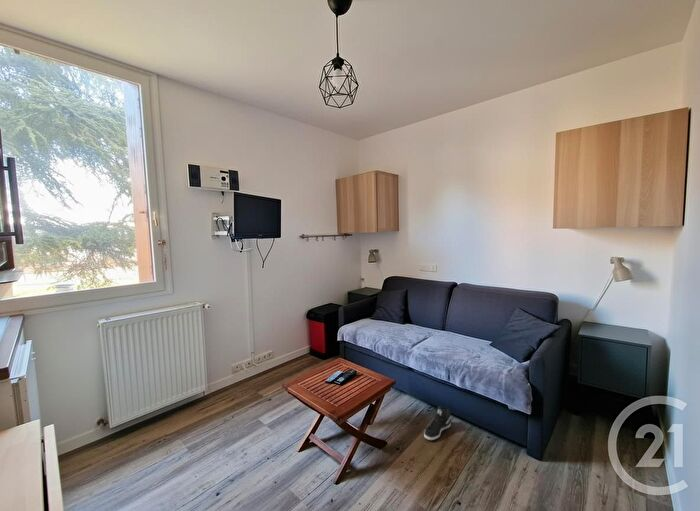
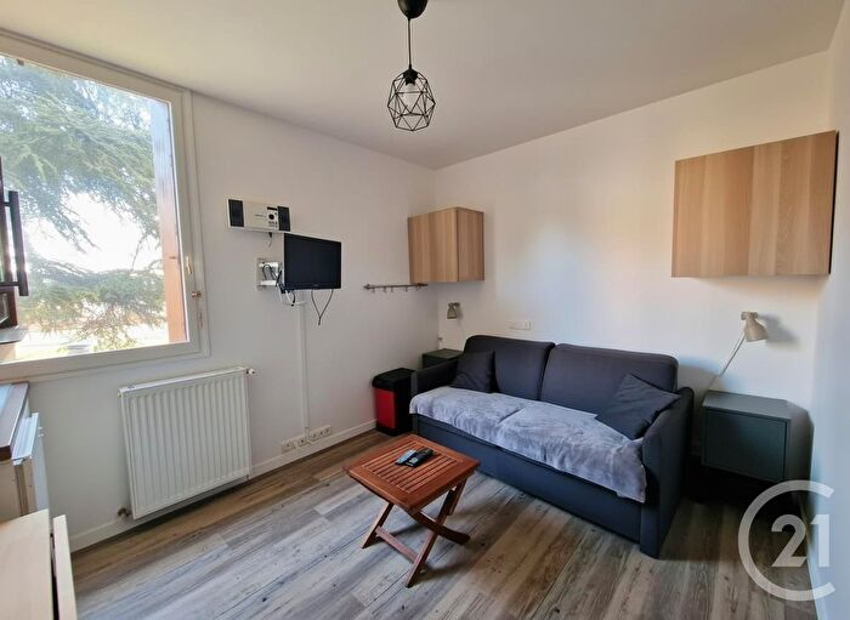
- sneaker [423,406,452,441]
